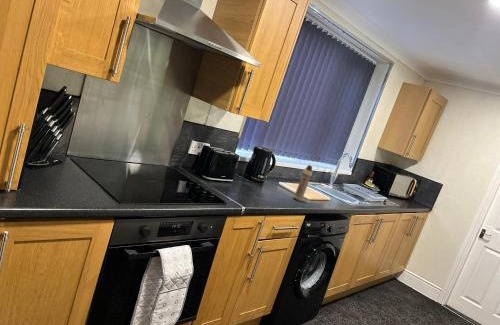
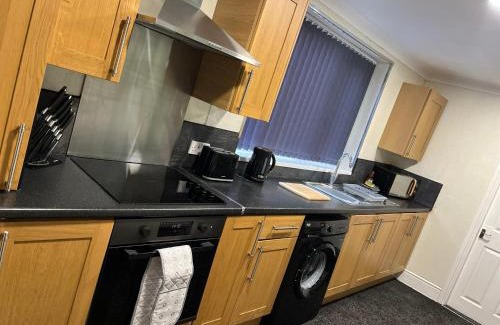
- spray bottle [293,164,313,202]
